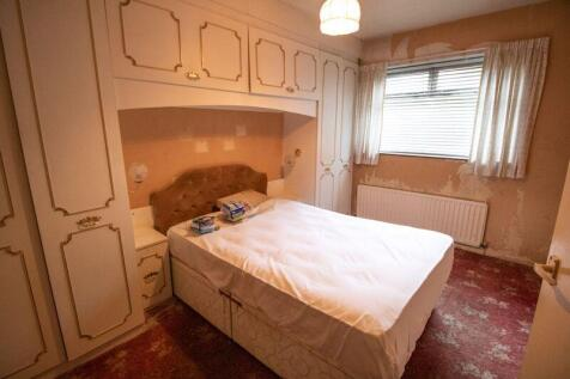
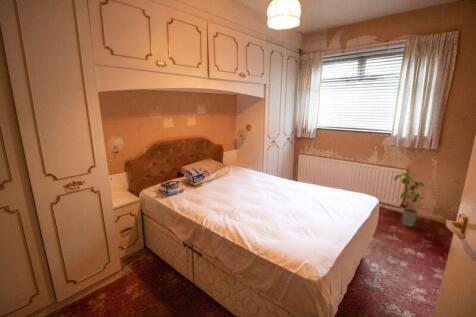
+ house plant [393,172,424,228]
